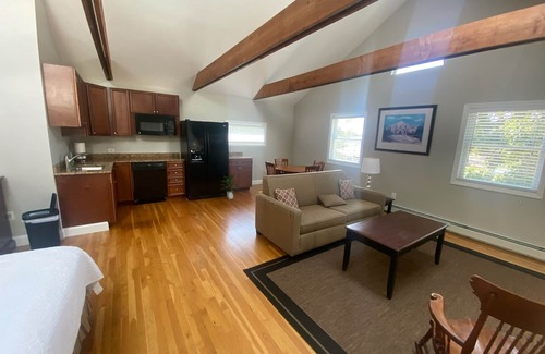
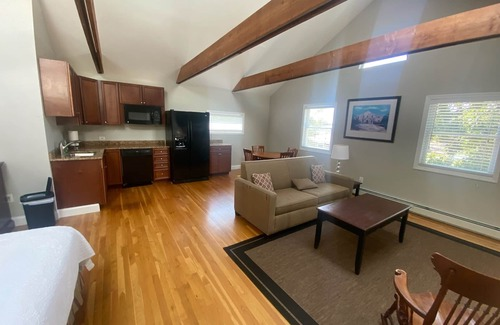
- indoor plant [220,172,240,200]
